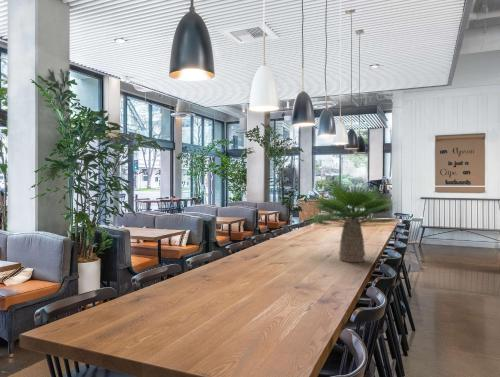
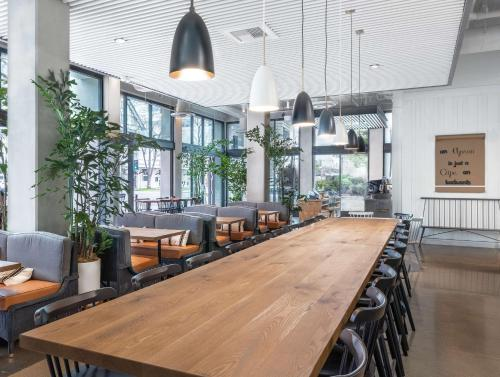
- potted plant [304,179,402,263]
